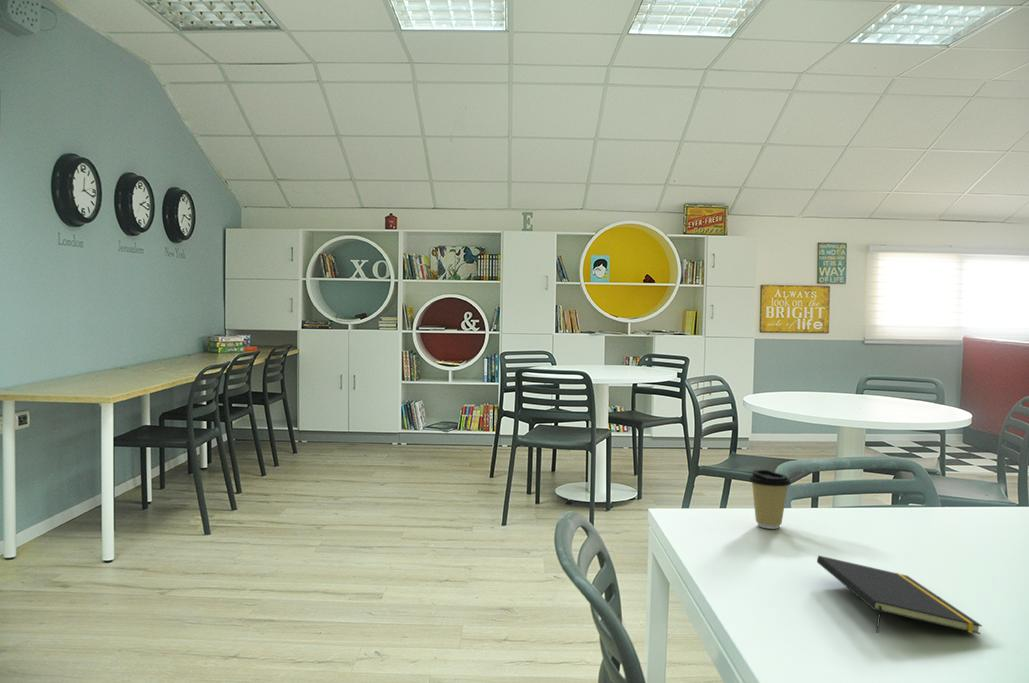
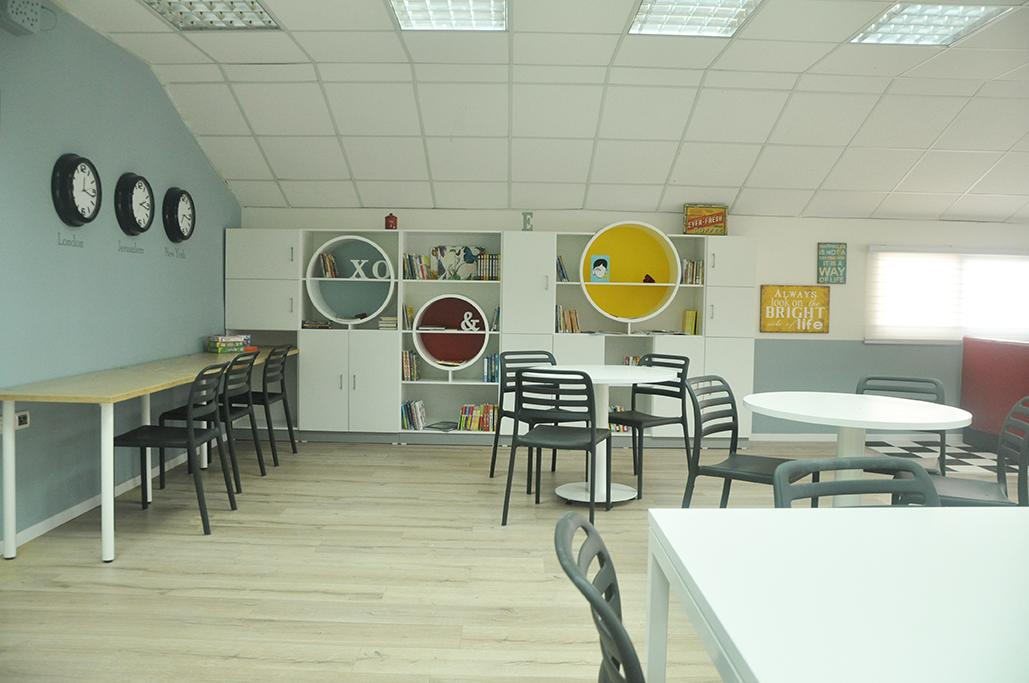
- coffee cup [748,469,792,530]
- notepad [816,555,983,635]
